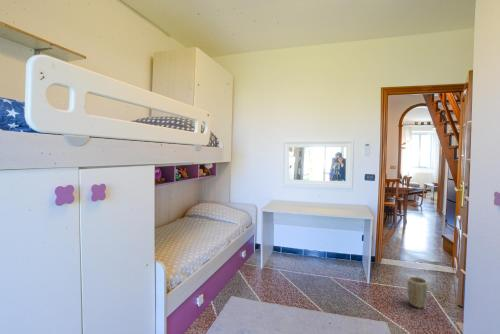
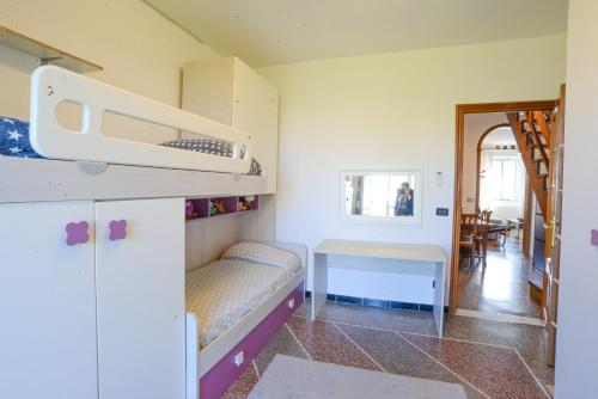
- plant pot [407,276,429,309]
